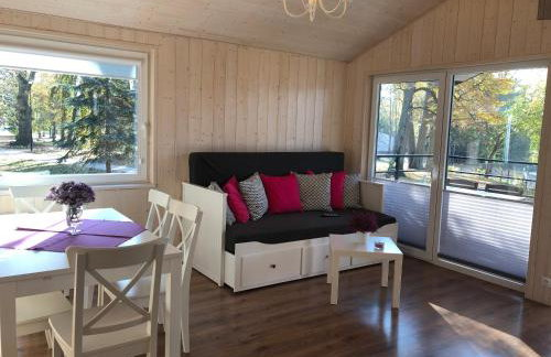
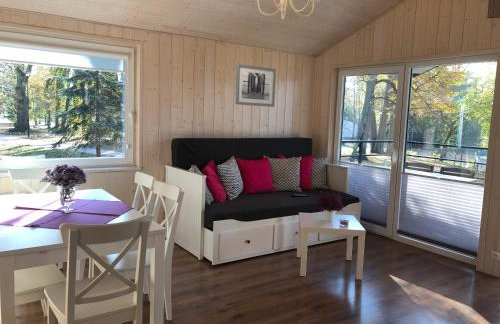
+ wall art [234,63,277,108]
